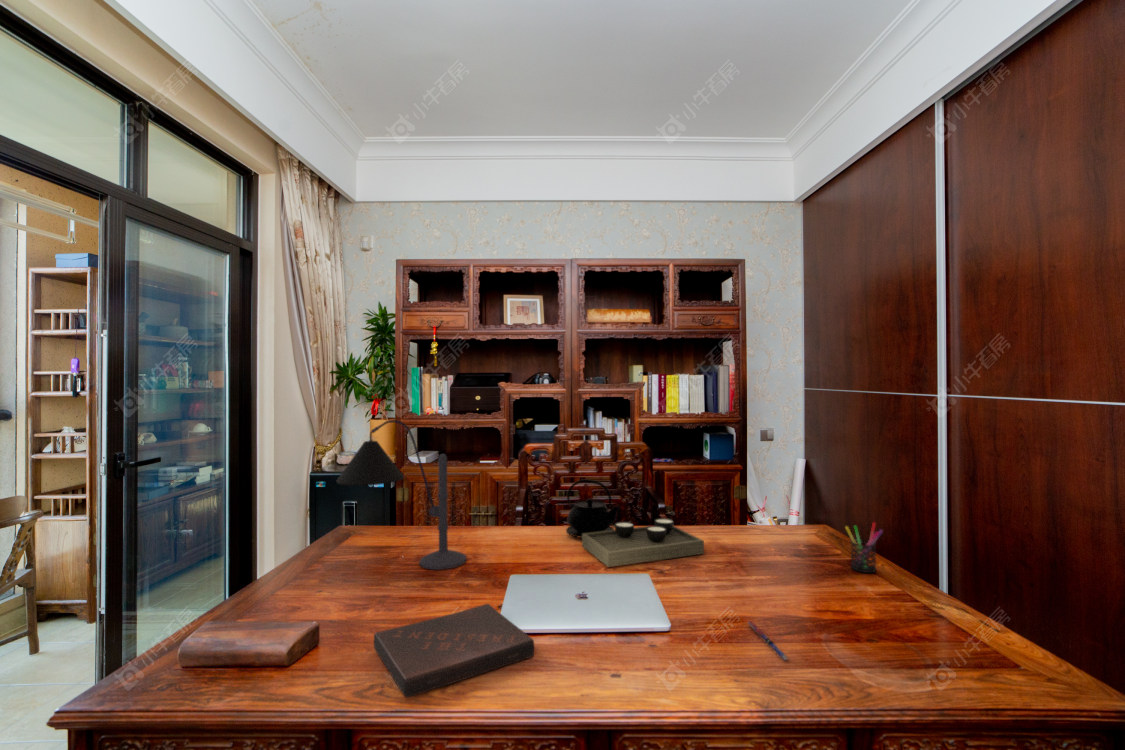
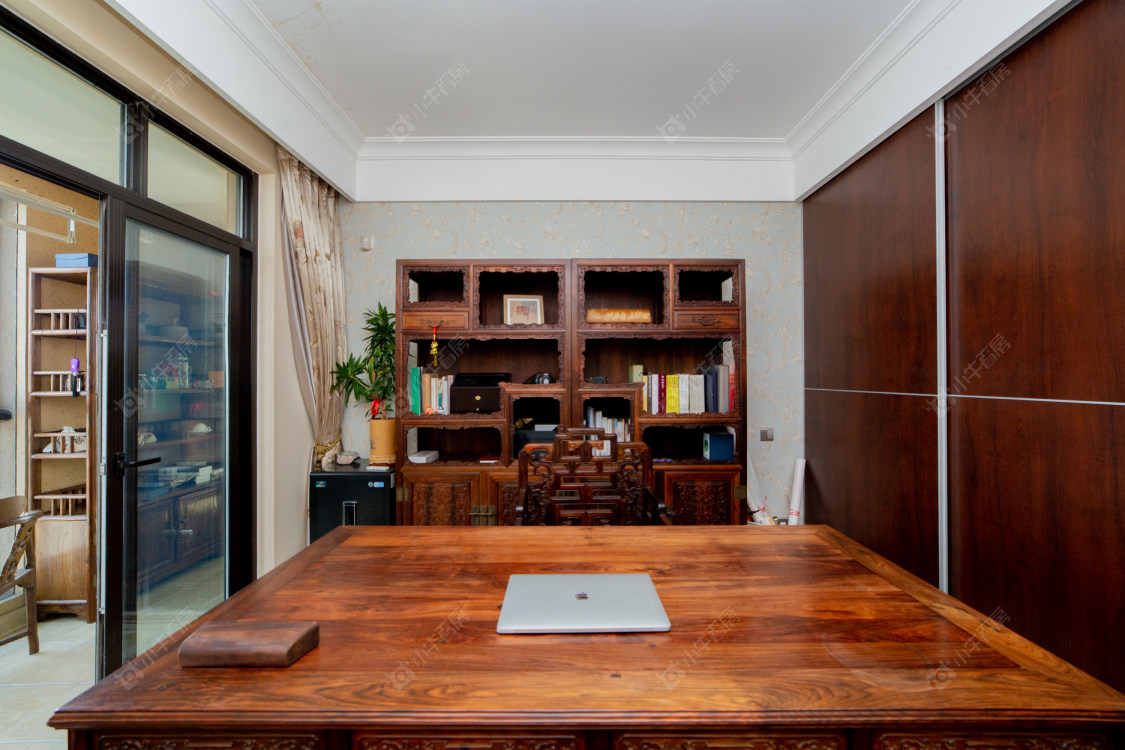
- book [372,603,535,698]
- desk lamp [336,419,468,571]
- pen [746,620,791,662]
- pen holder [844,521,884,574]
- tea set [565,479,705,568]
